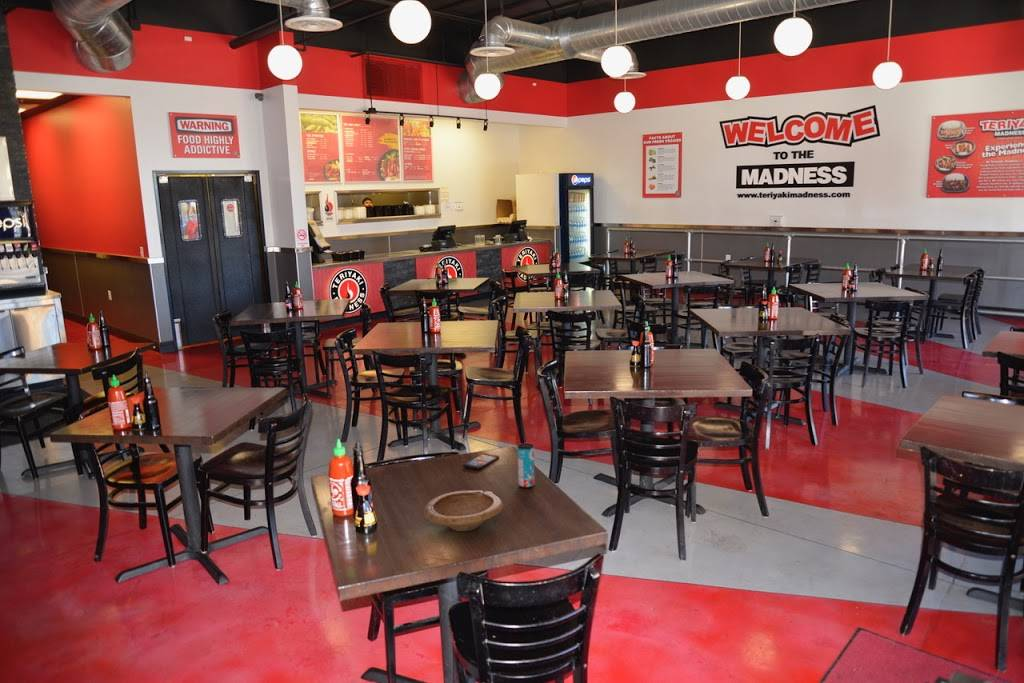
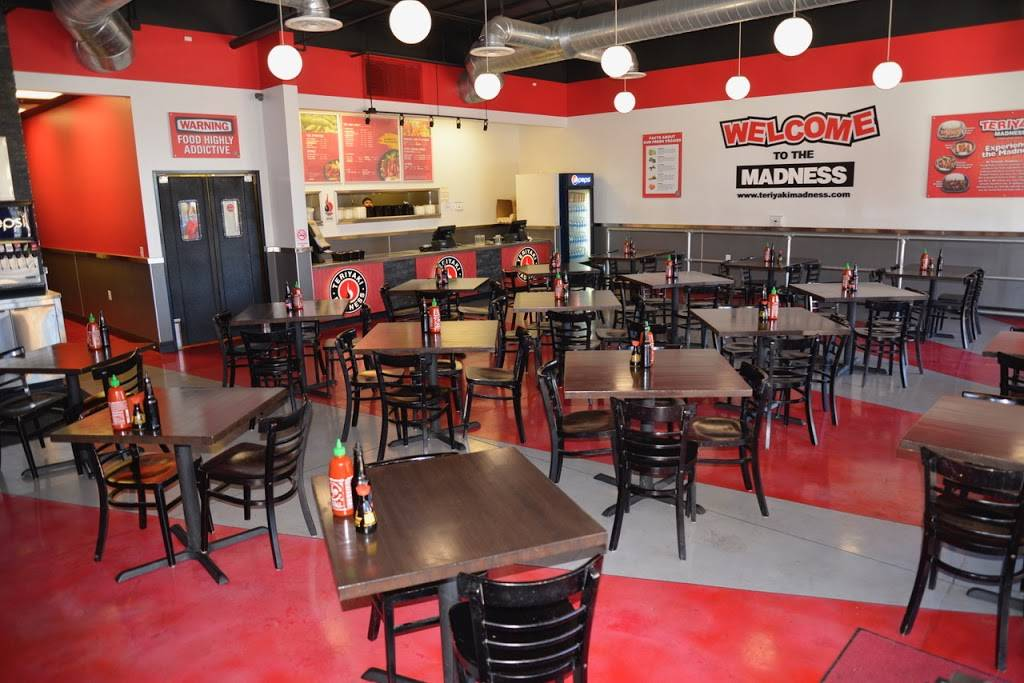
- bowl [423,489,504,532]
- smartphone [462,453,500,471]
- beverage can [516,443,536,489]
